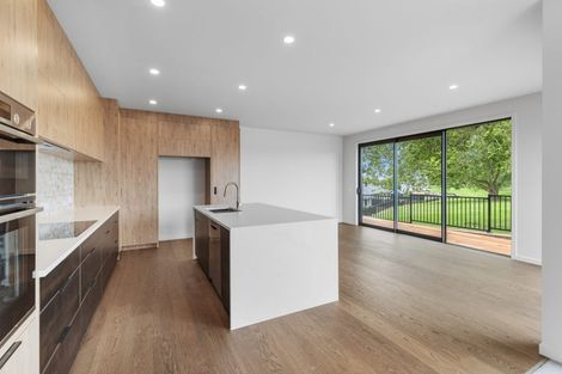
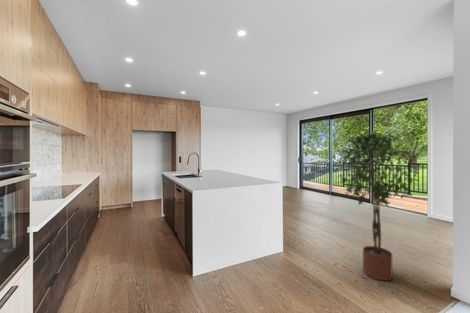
+ potted tree [336,131,420,282]
